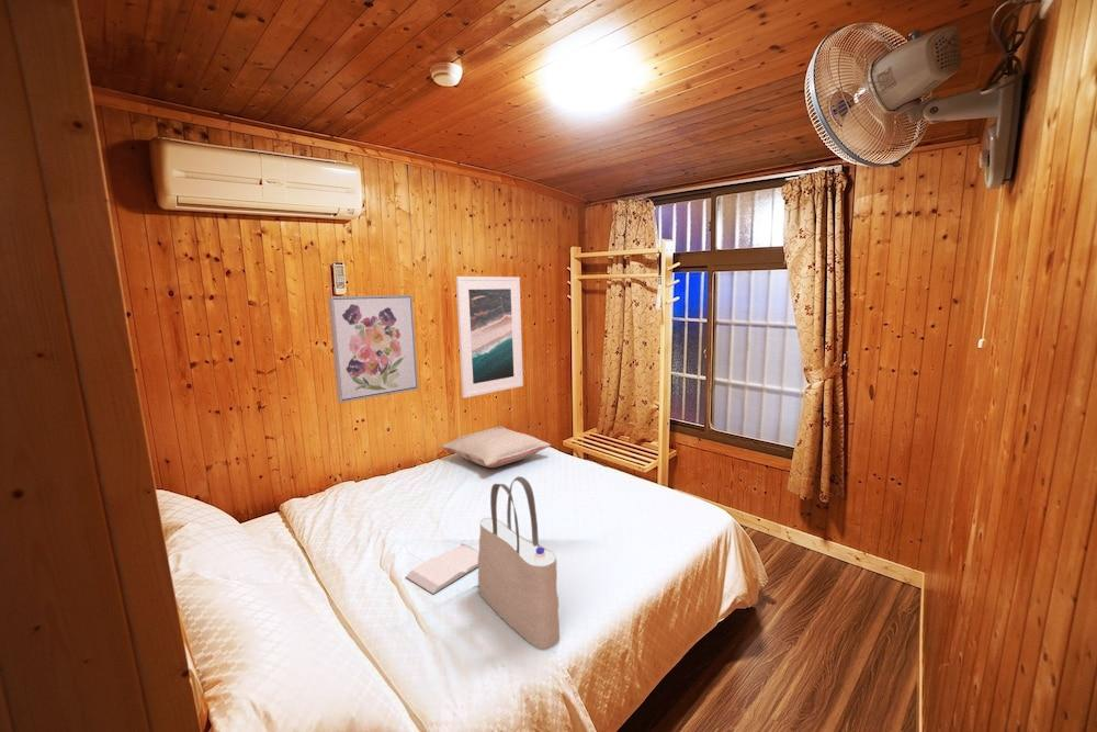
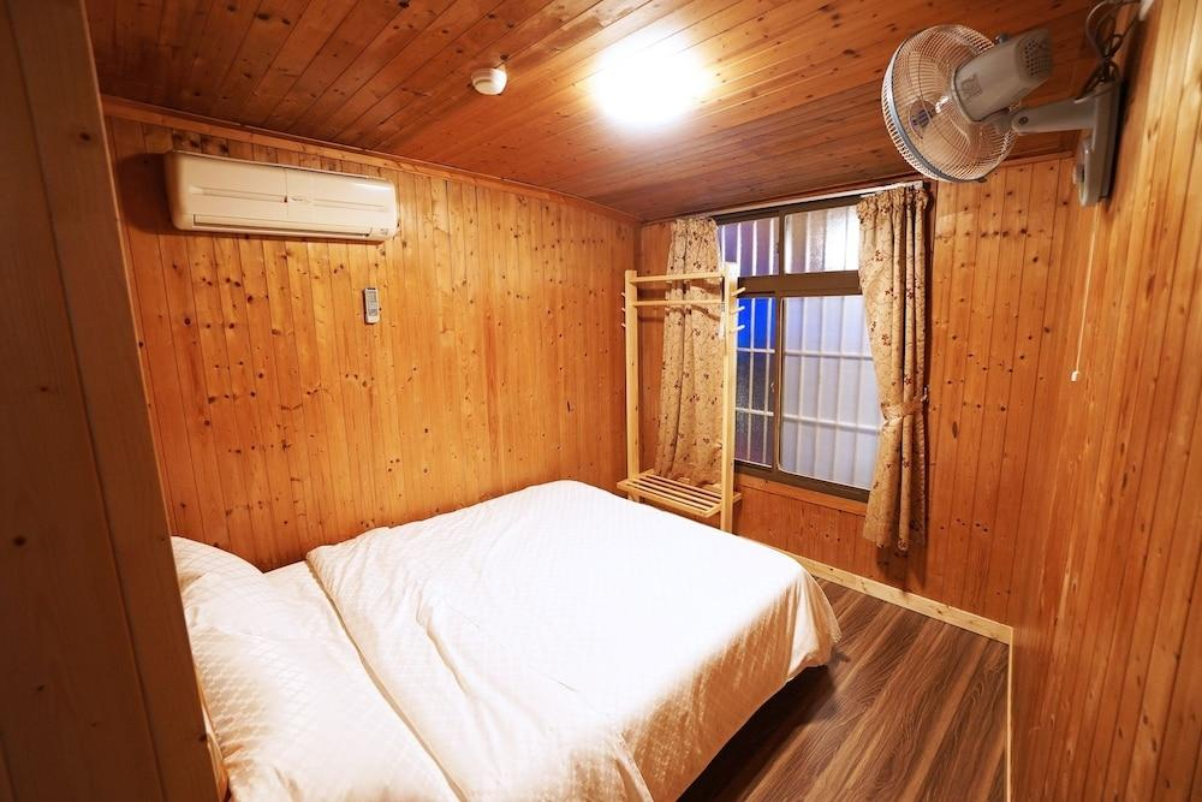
- pillow [441,426,552,469]
- wall art [327,294,419,404]
- tote bag [477,475,561,651]
- book [405,543,479,595]
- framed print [455,275,524,399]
